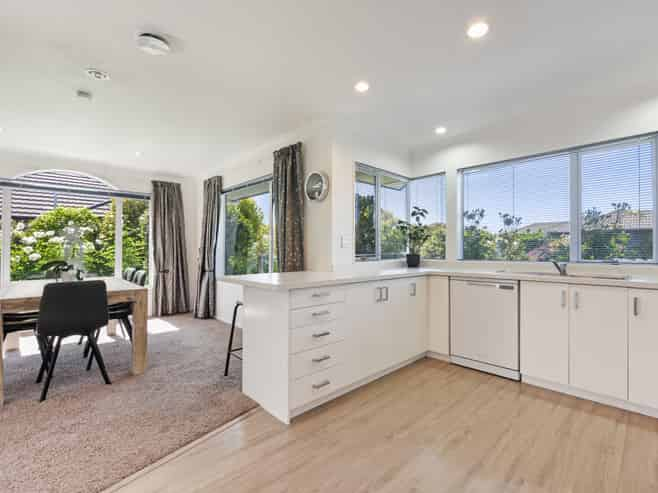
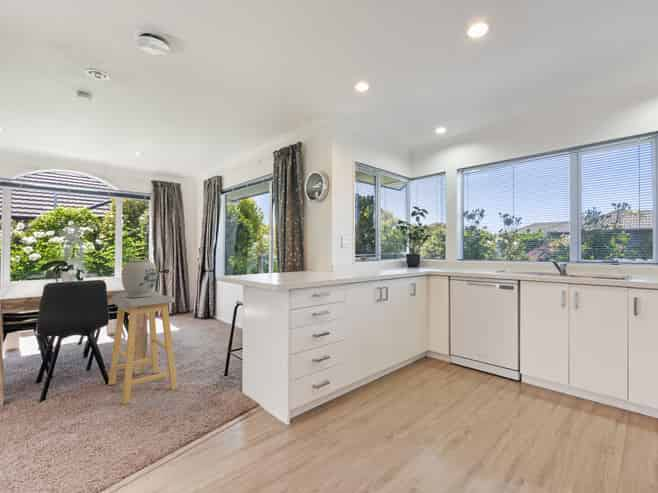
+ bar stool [107,290,179,405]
+ vase [121,258,158,298]
